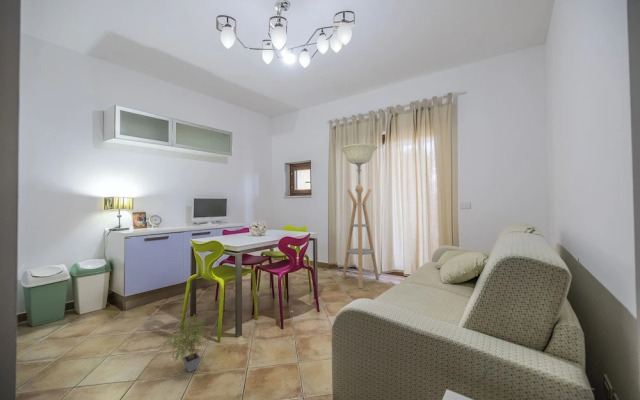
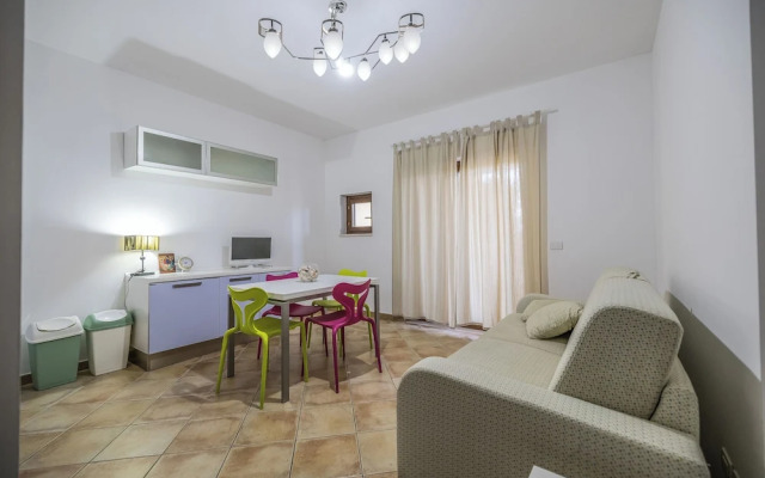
- floor lamp [340,143,380,290]
- potted plant [162,313,211,373]
